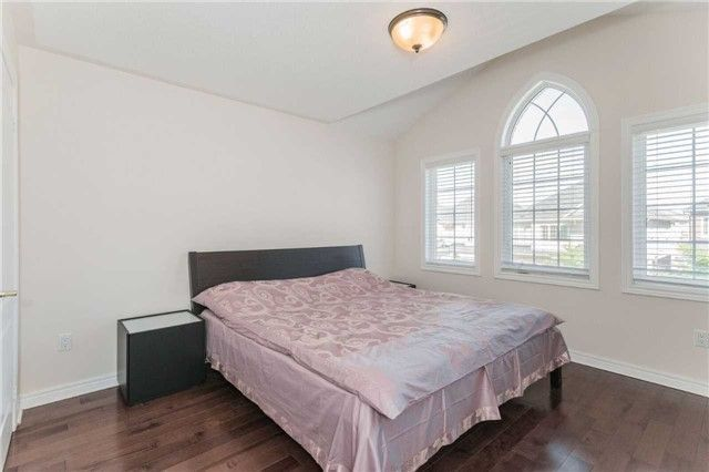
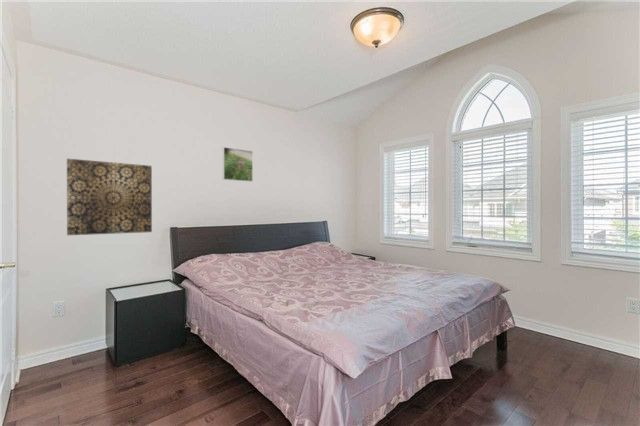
+ wall art [66,158,153,236]
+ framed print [222,146,254,183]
